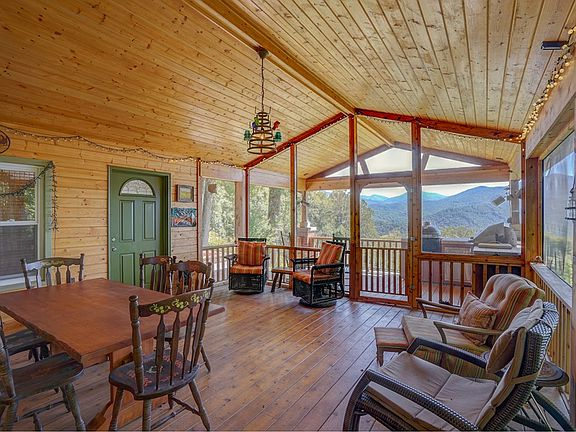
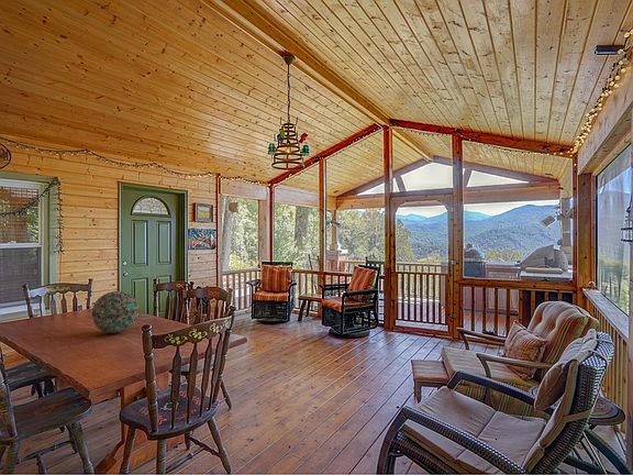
+ geode [90,290,140,334]
